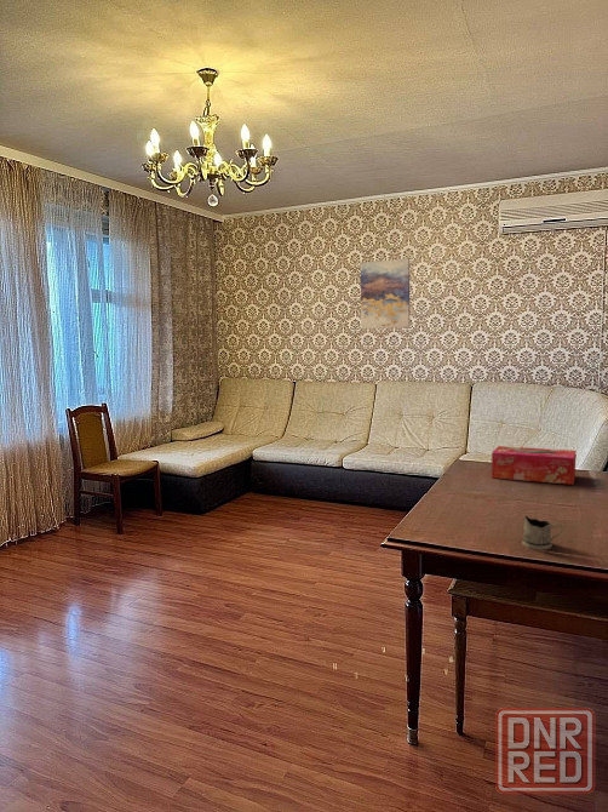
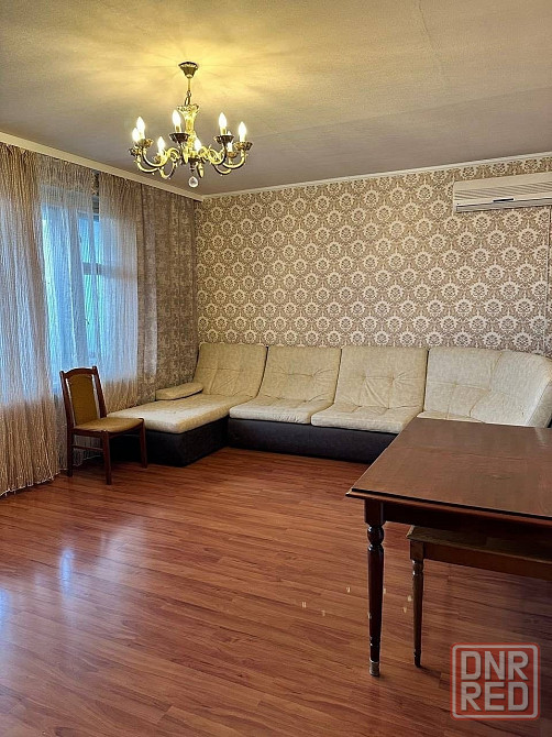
- tissue box [491,445,577,486]
- tea glass holder [521,515,564,550]
- wall art [359,257,411,330]
